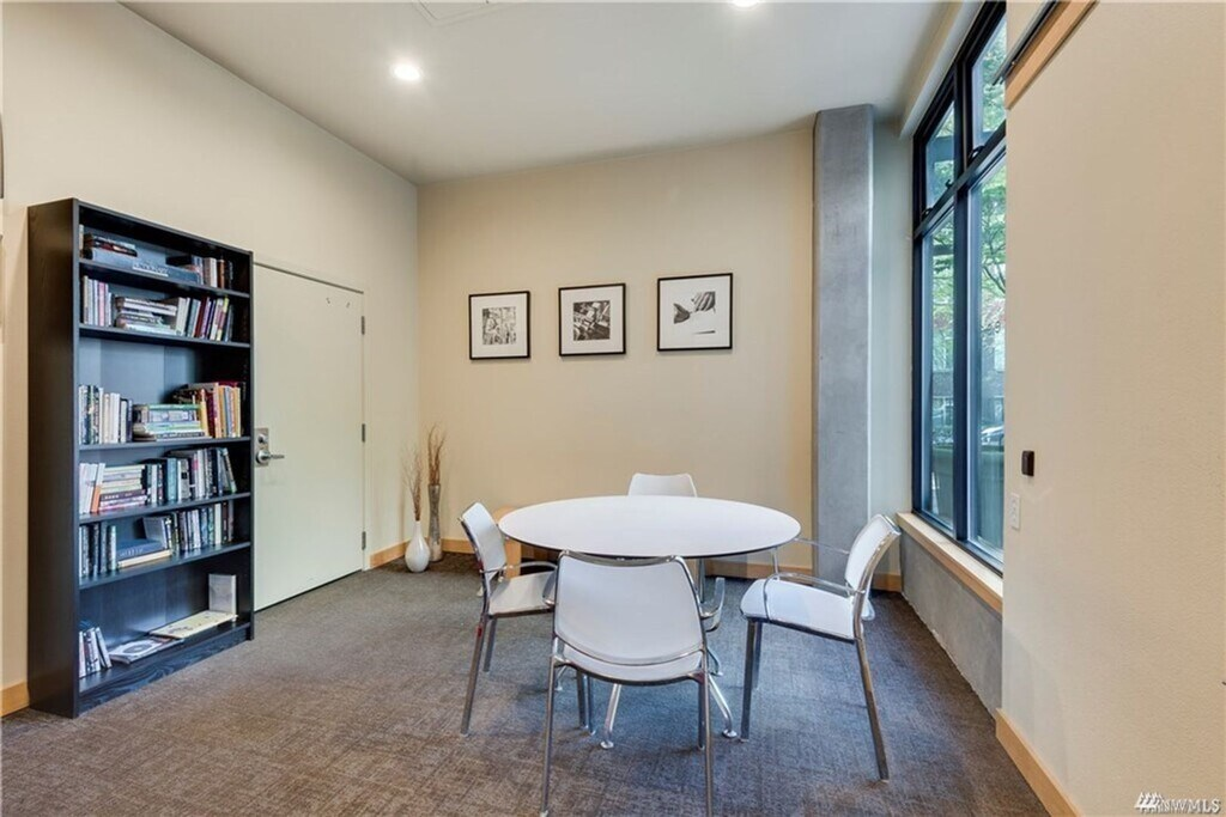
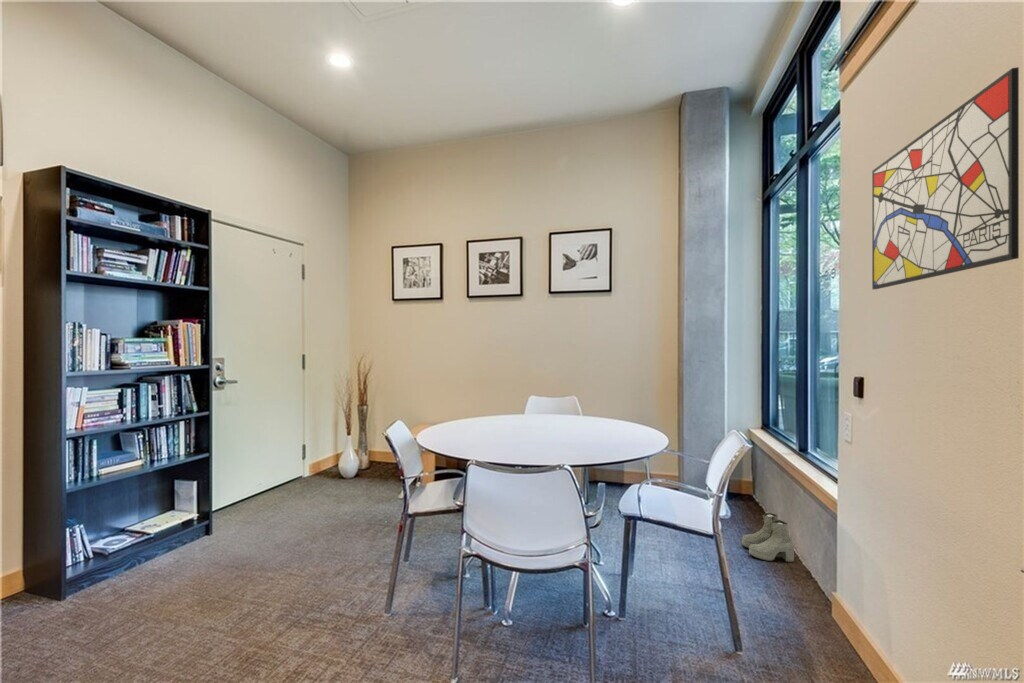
+ boots [741,512,795,563]
+ wall art [871,66,1020,290]
